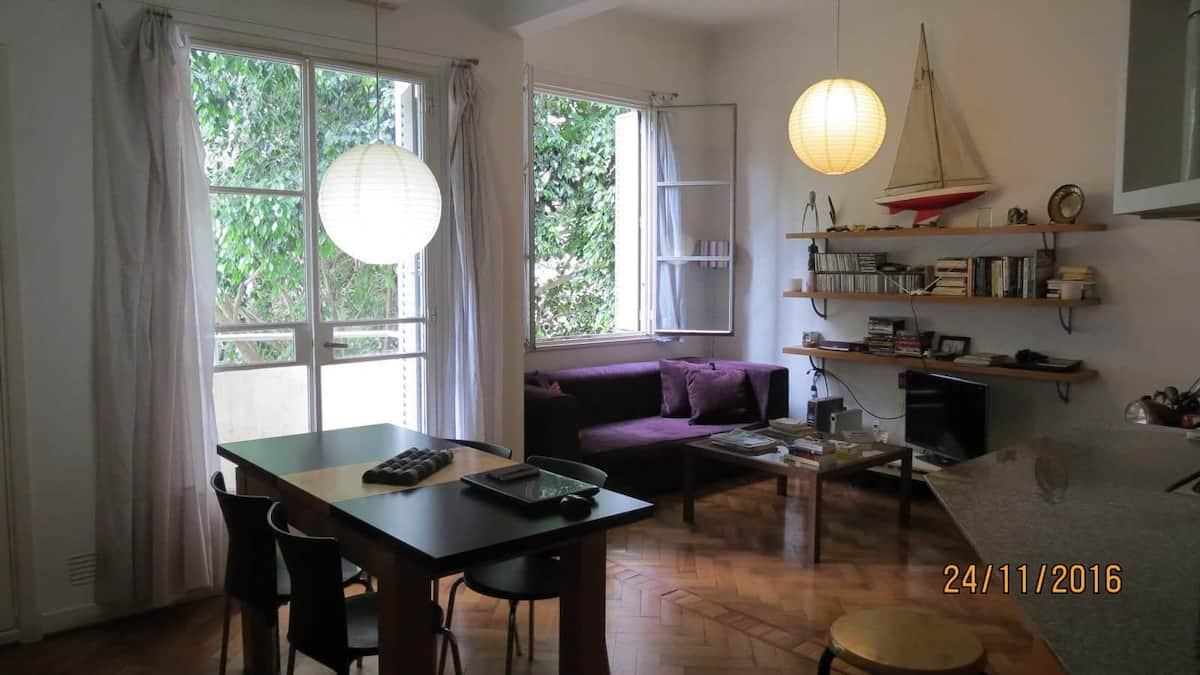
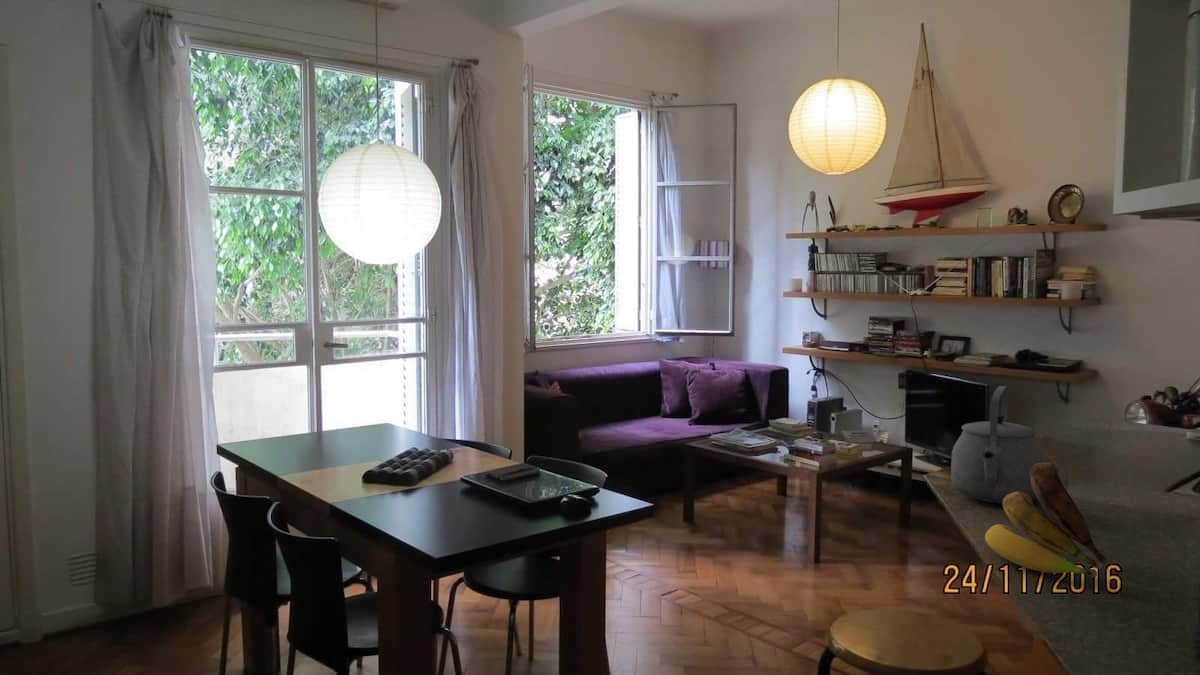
+ tea kettle [950,385,1046,504]
+ banana [984,461,1108,578]
